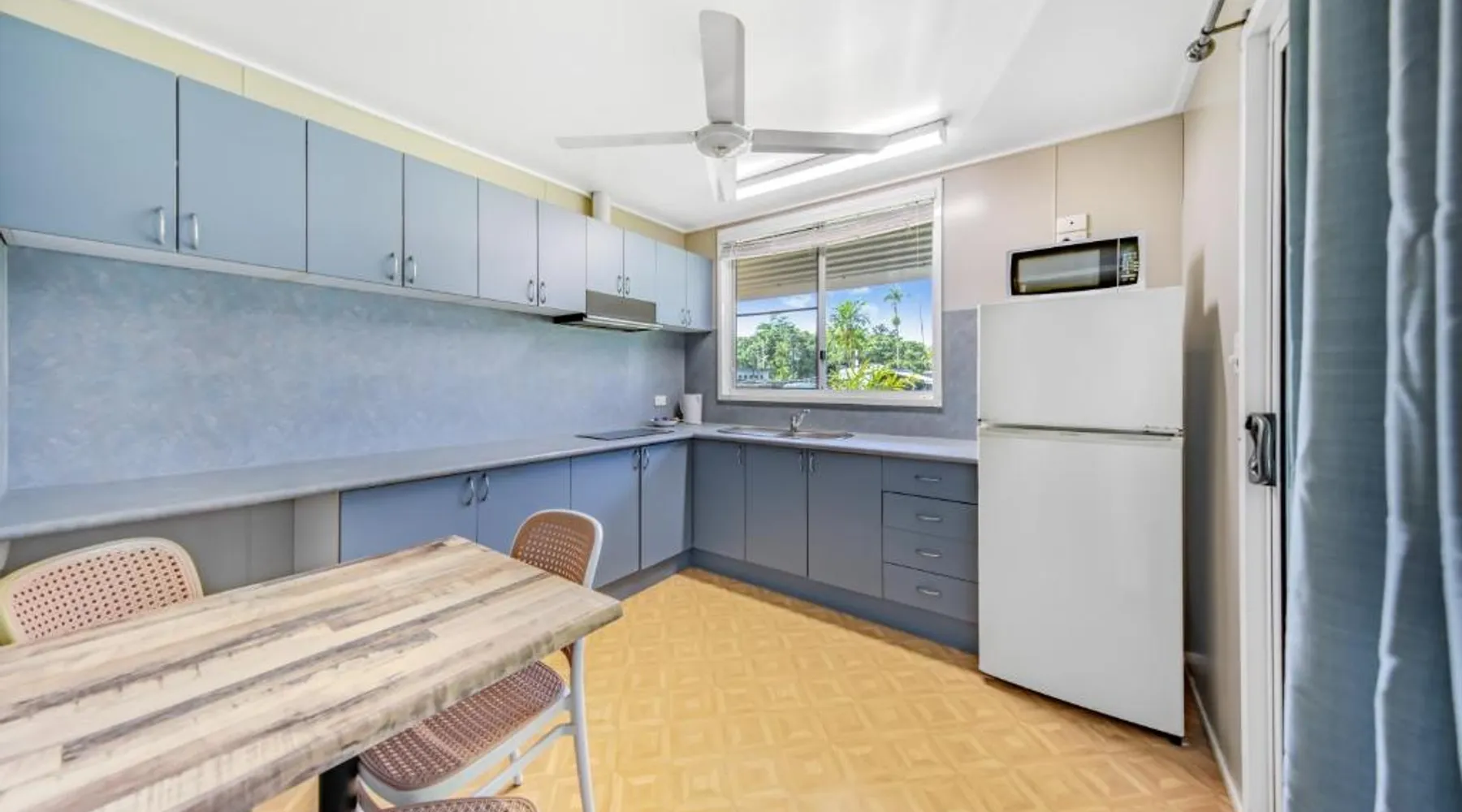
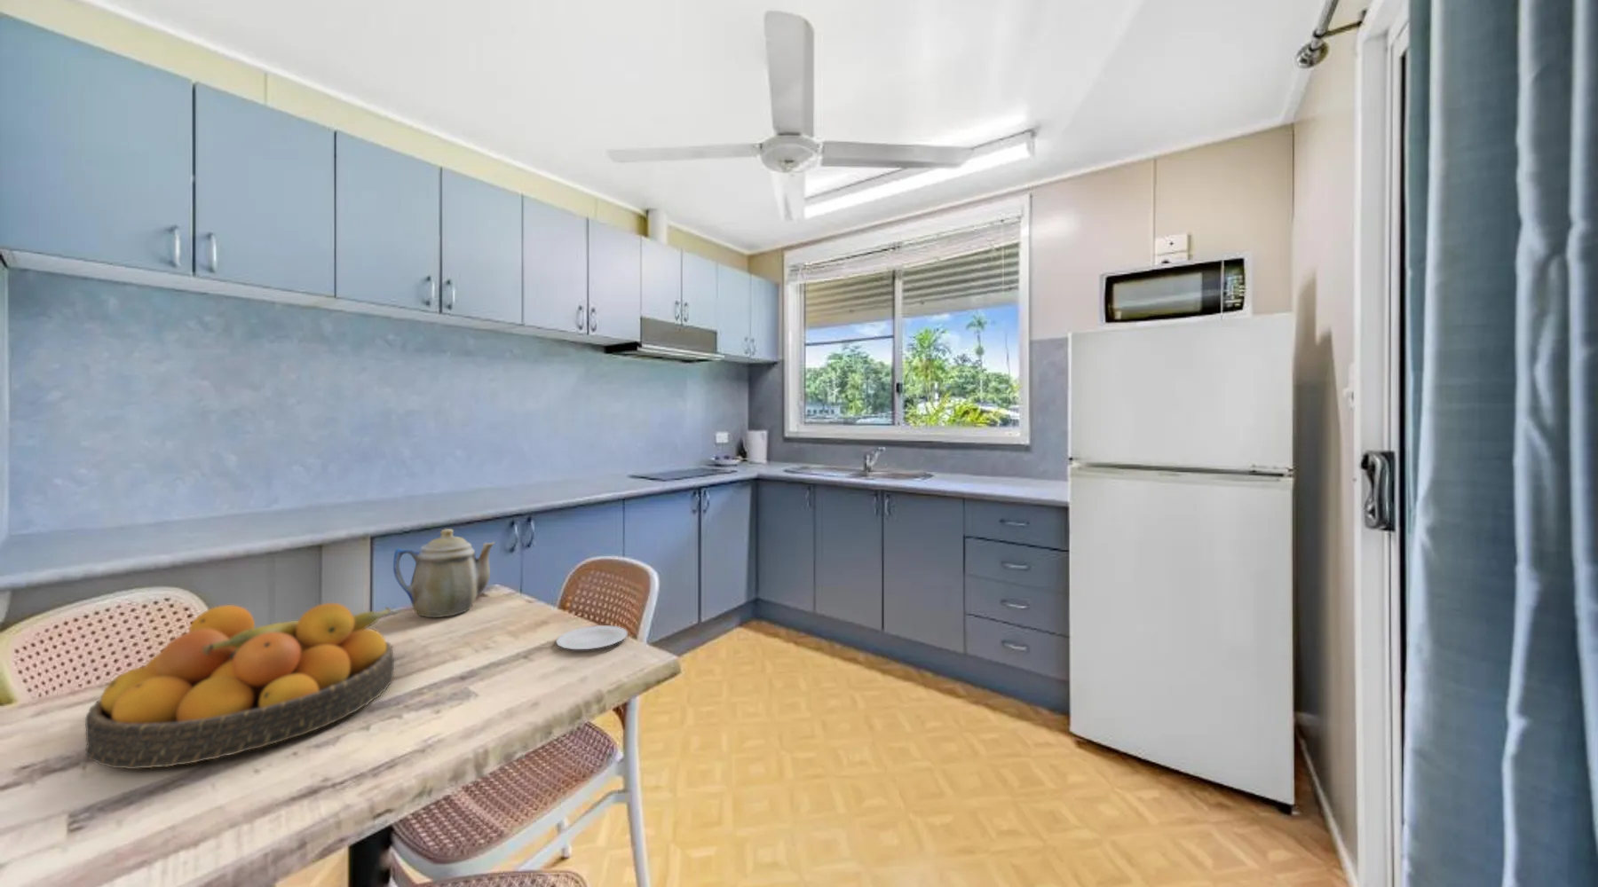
+ fruit bowl [84,602,395,770]
+ teapot [392,528,495,618]
+ plate [555,625,628,650]
